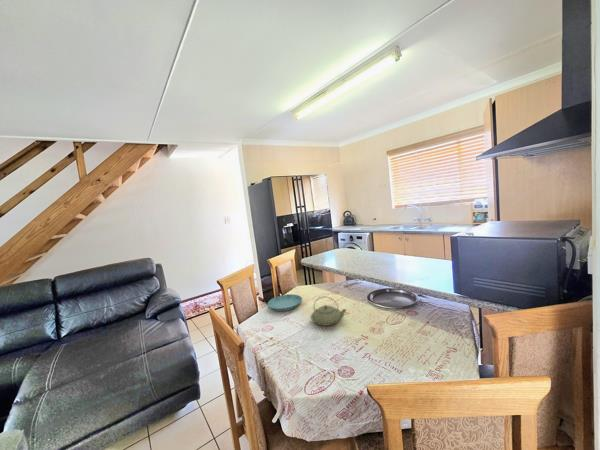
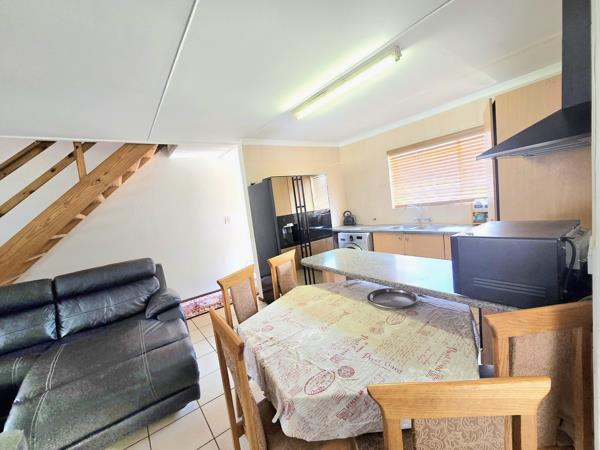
- teapot [310,296,347,327]
- saucer [267,294,303,312]
